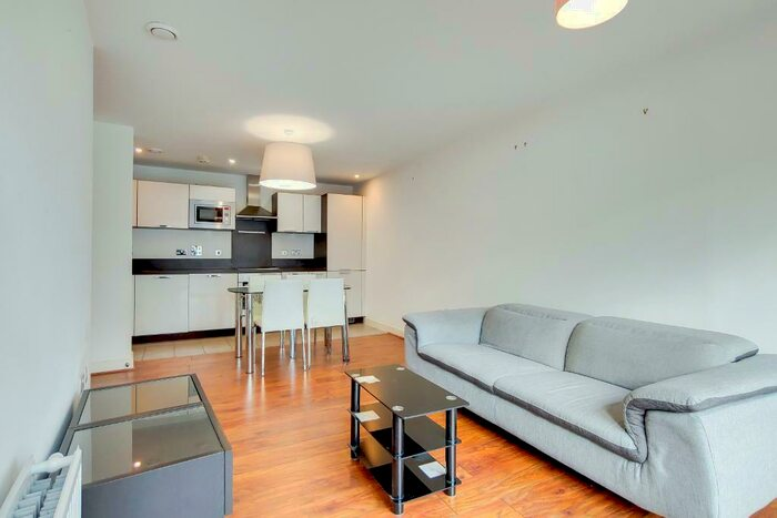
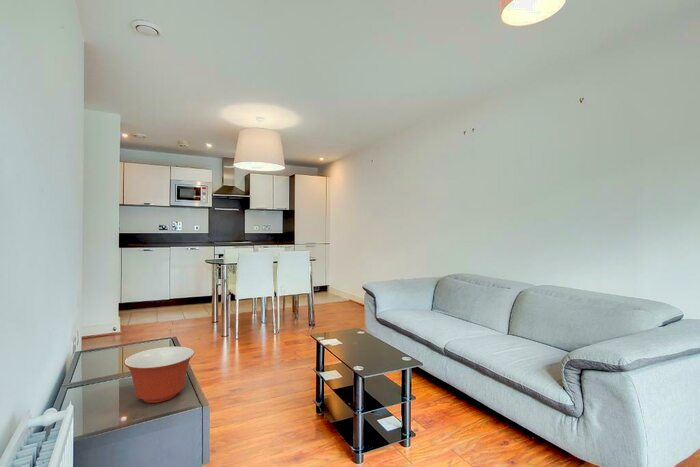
+ mixing bowl [123,346,195,404]
